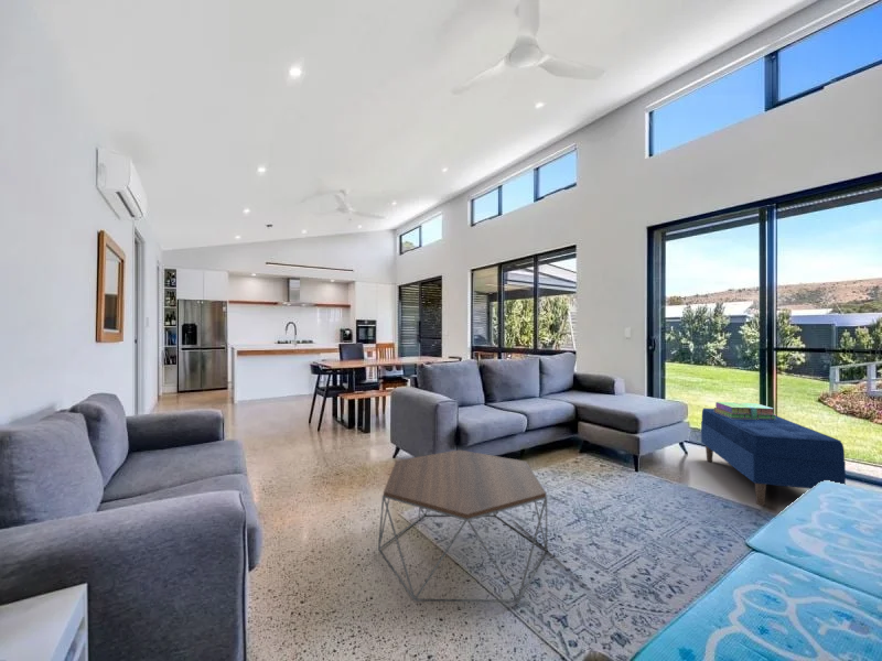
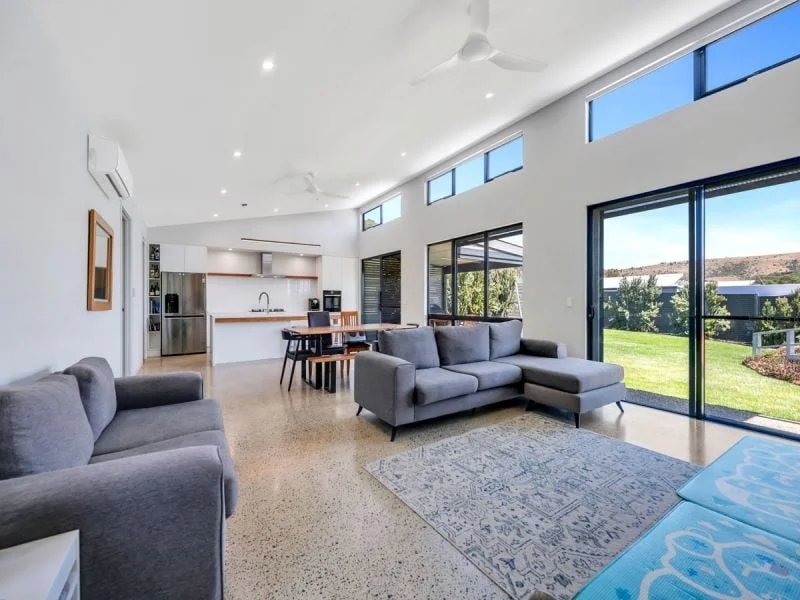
- coffee table [377,448,549,604]
- bench [700,407,847,507]
- stack of books [713,401,777,420]
